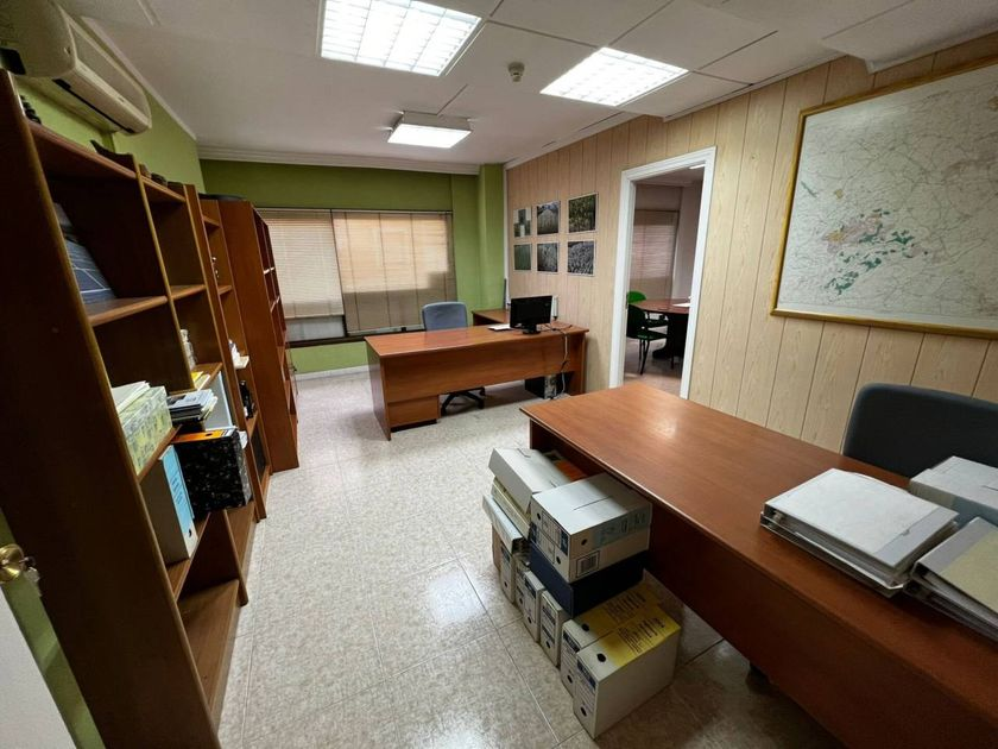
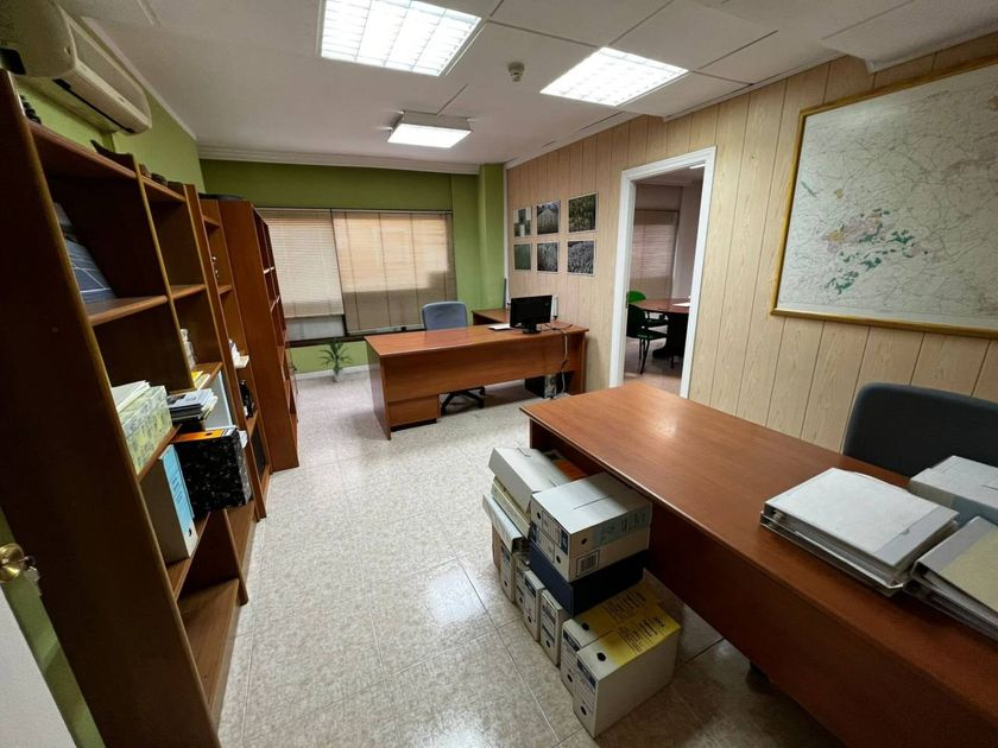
+ indoor plant [317,336,354,383]
